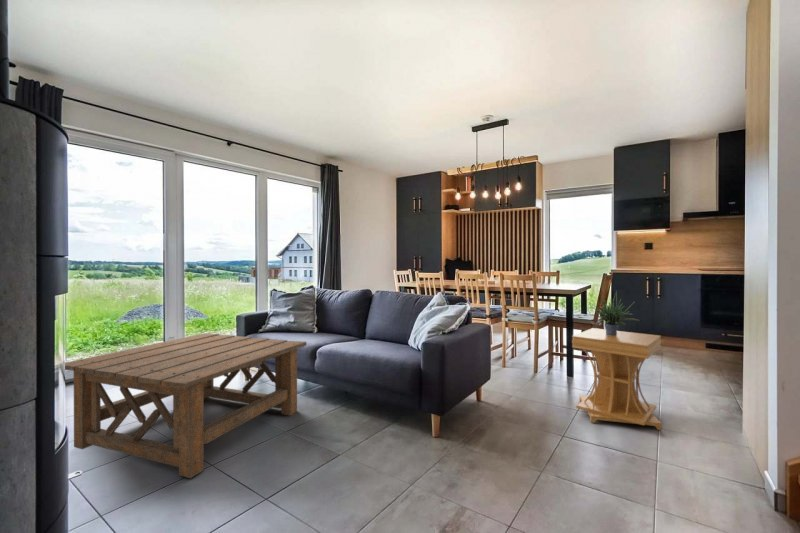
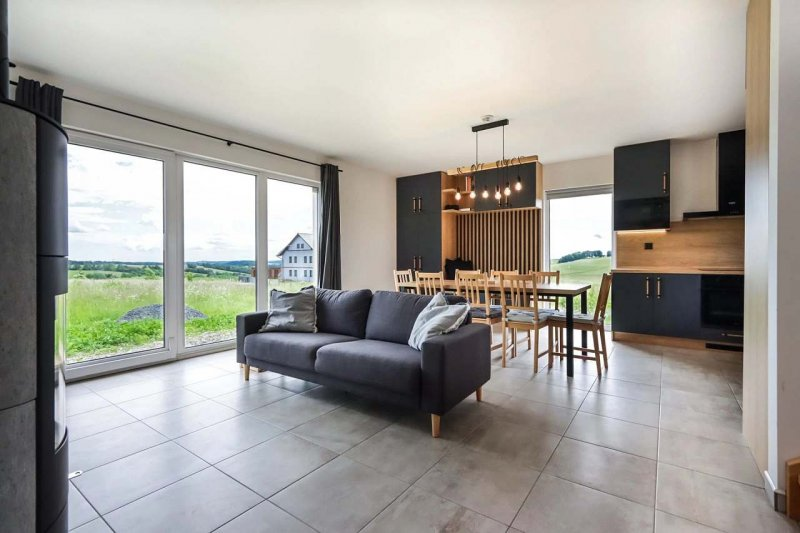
- side table [571,327,663,431]
- coffee table [64,332,308,479]
- potted plant [589,291,641,336]
